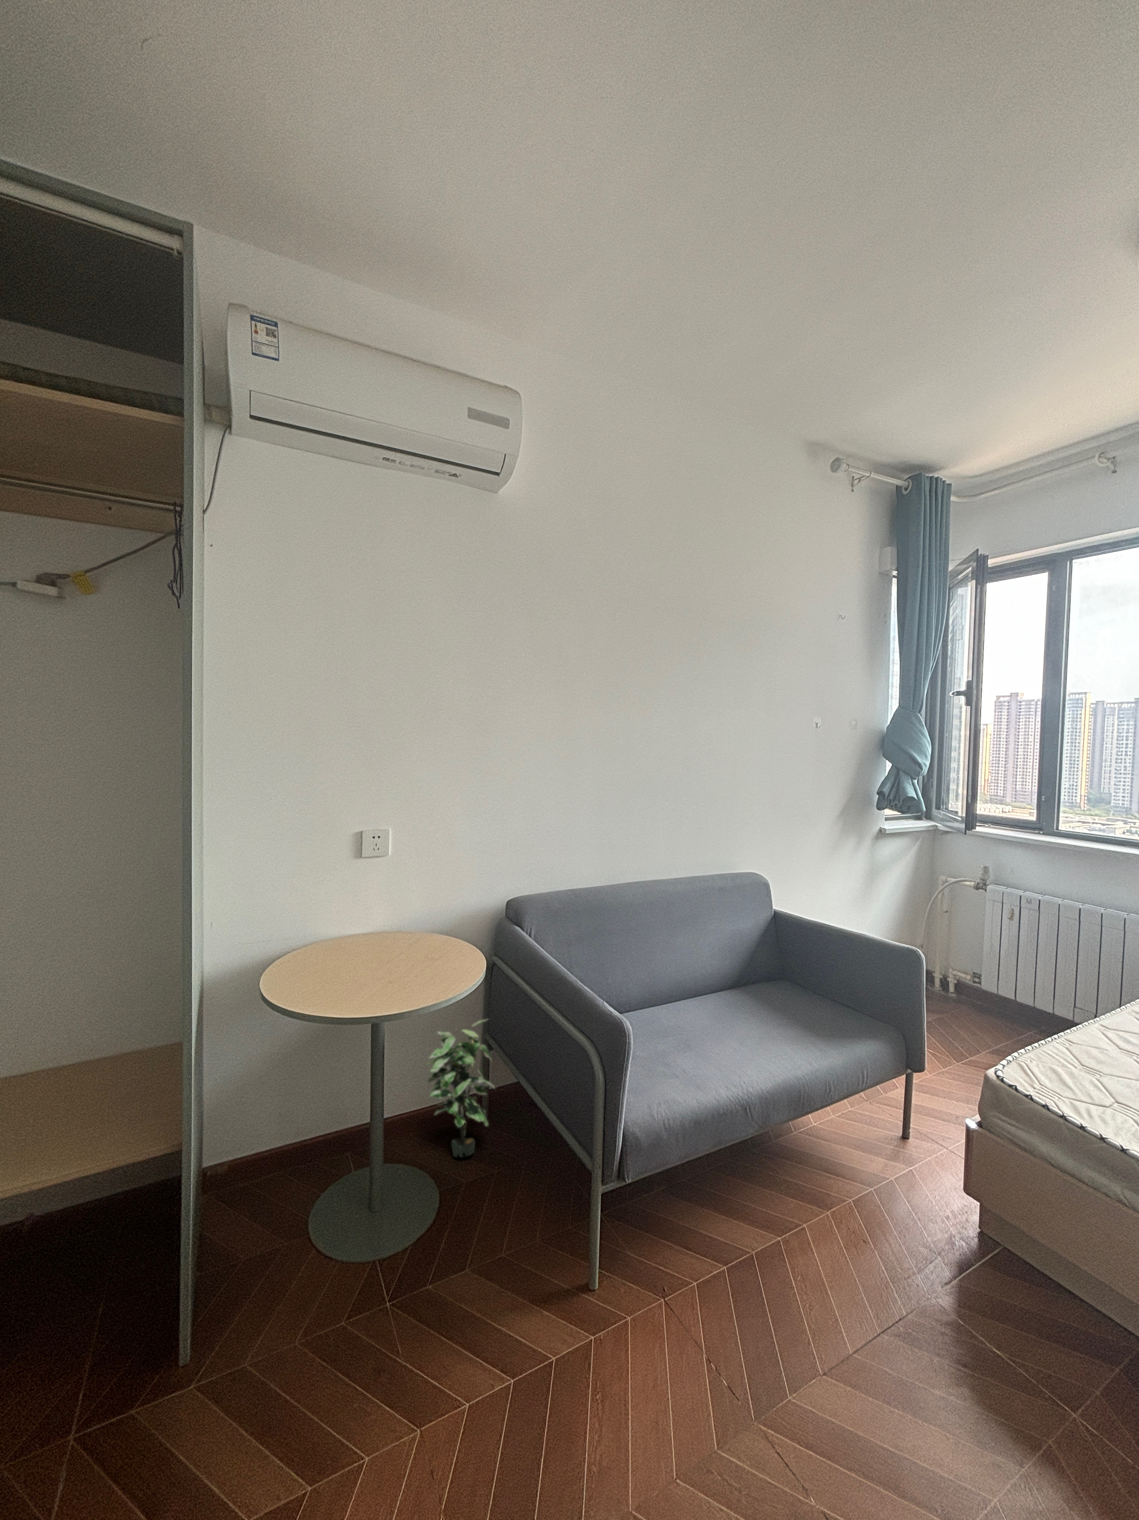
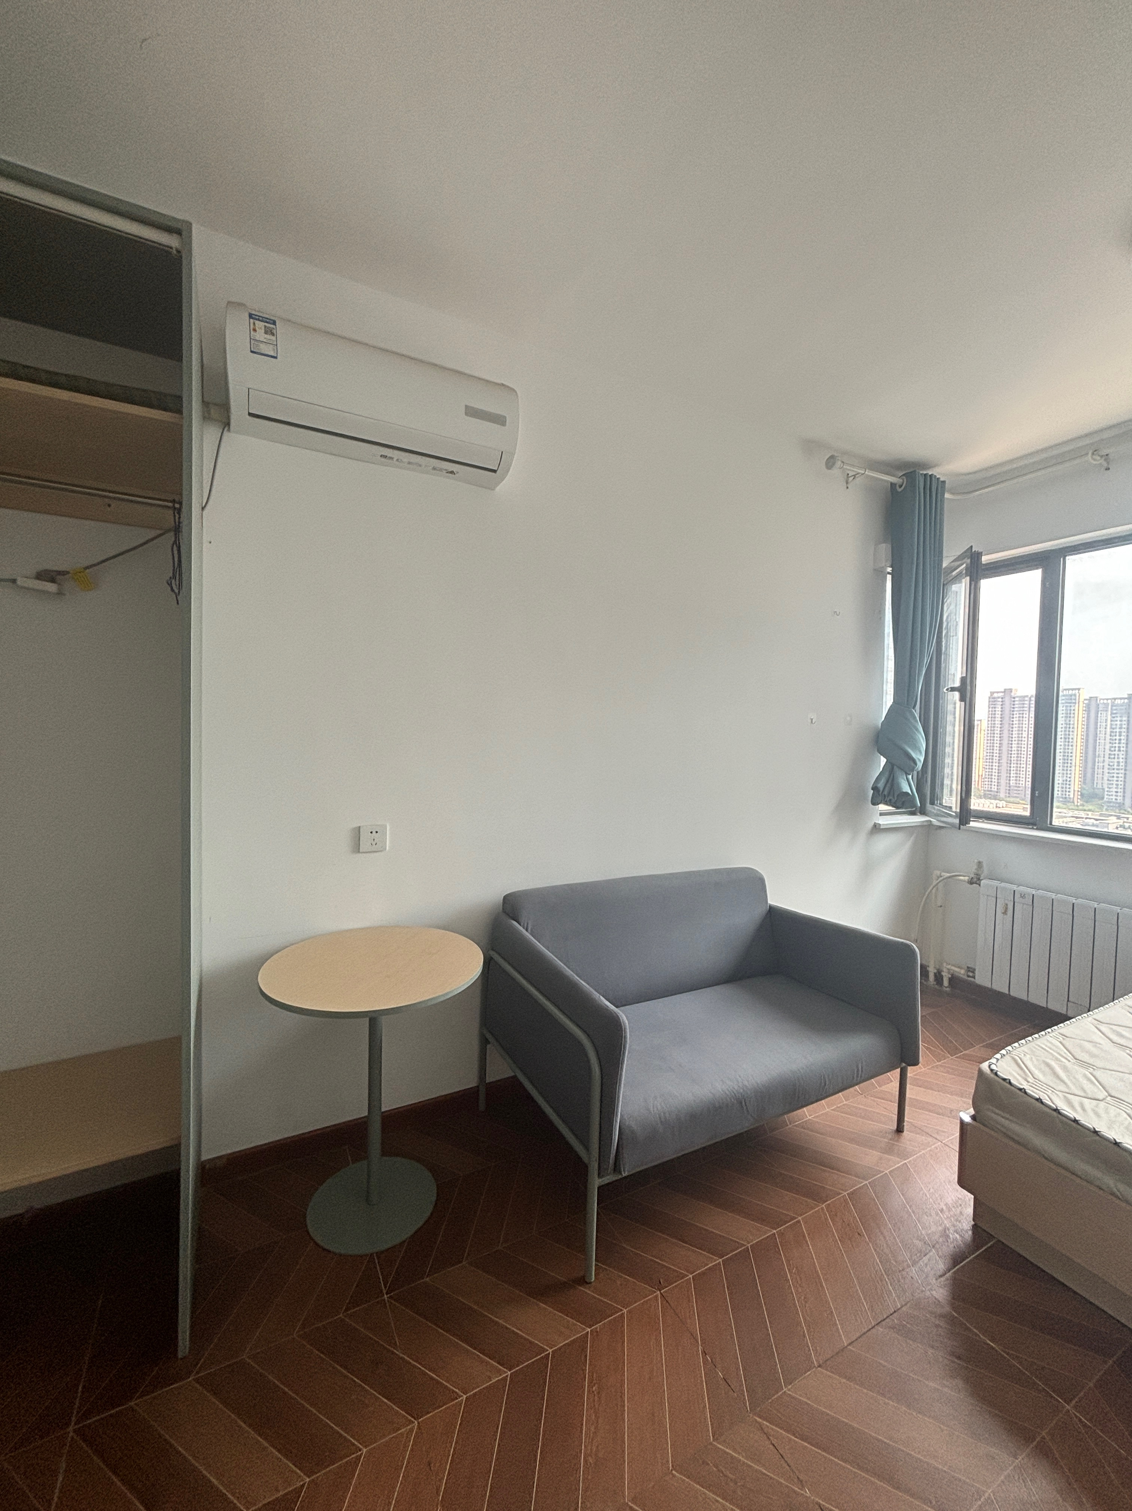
- potted plant [426,1019,495,1157]
